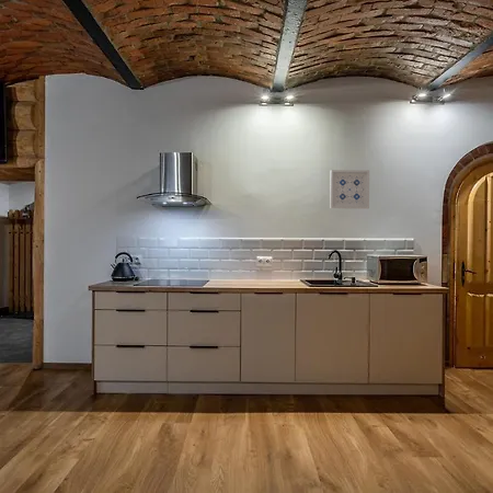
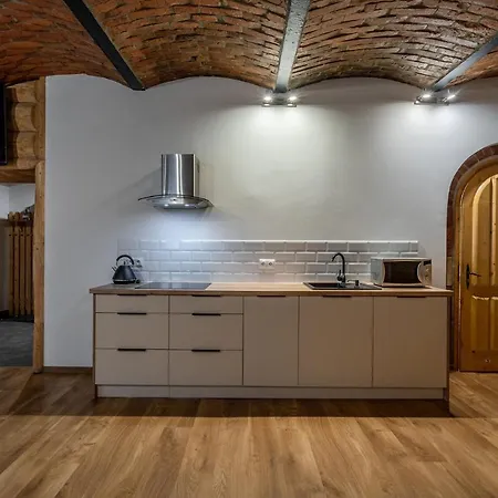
- wall art [329,169,370,210]
